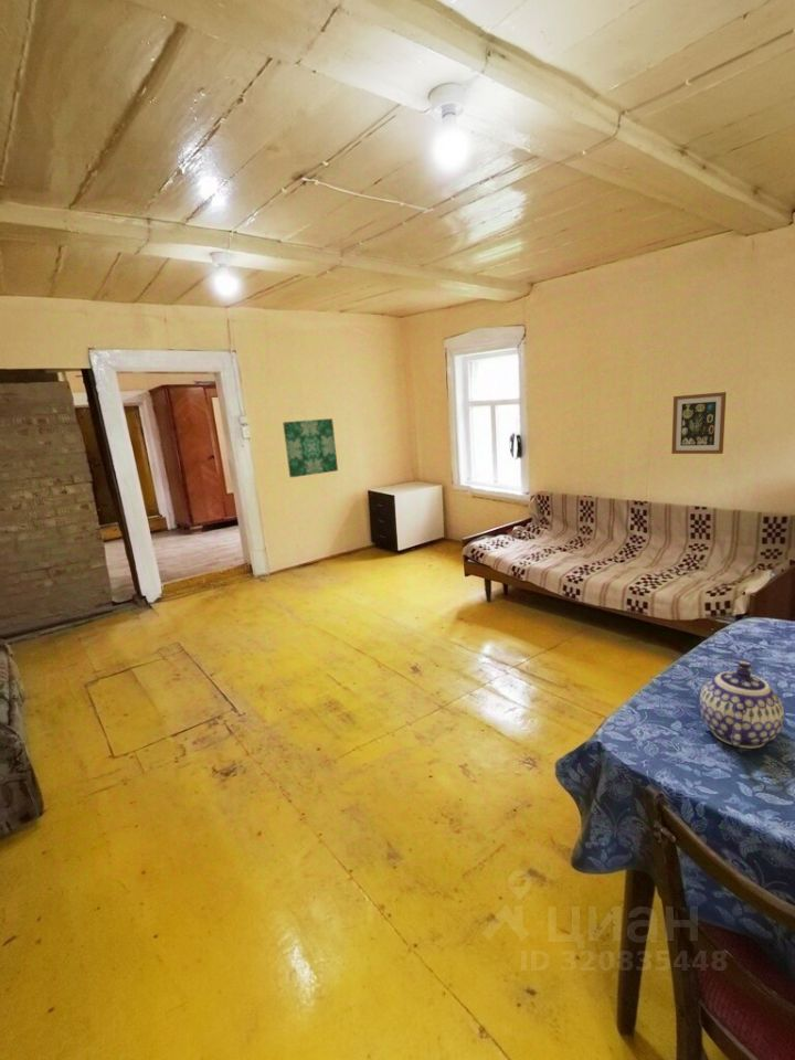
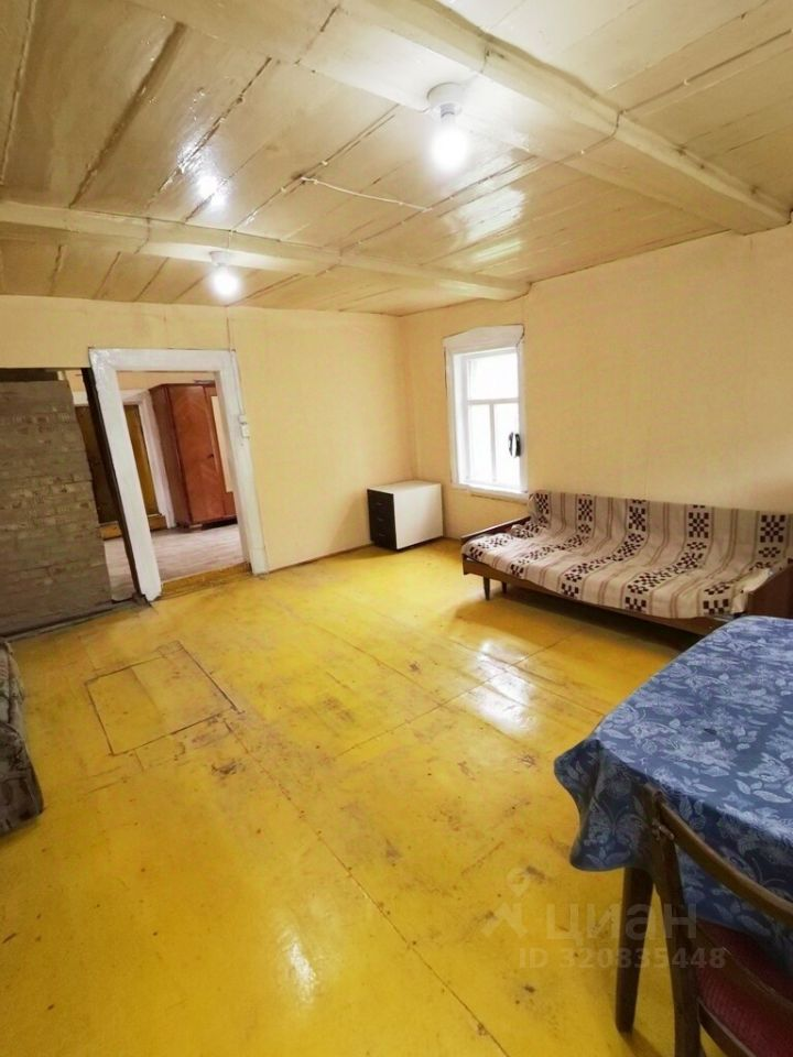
- teapot [699,660,785,750]
- wall art [282,417,339,478]
- wall art [670,391,728,455]
